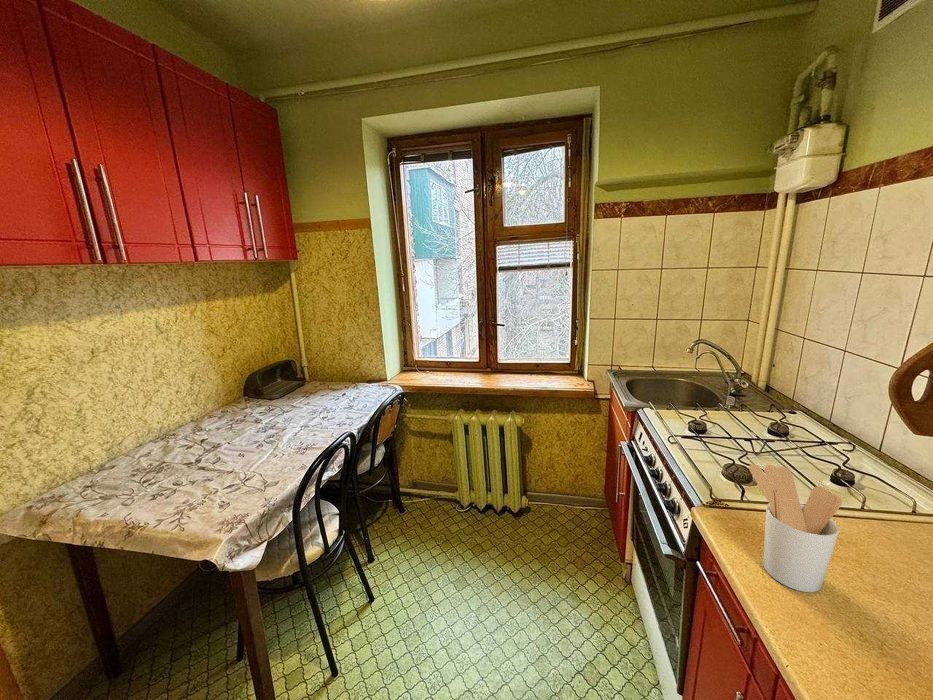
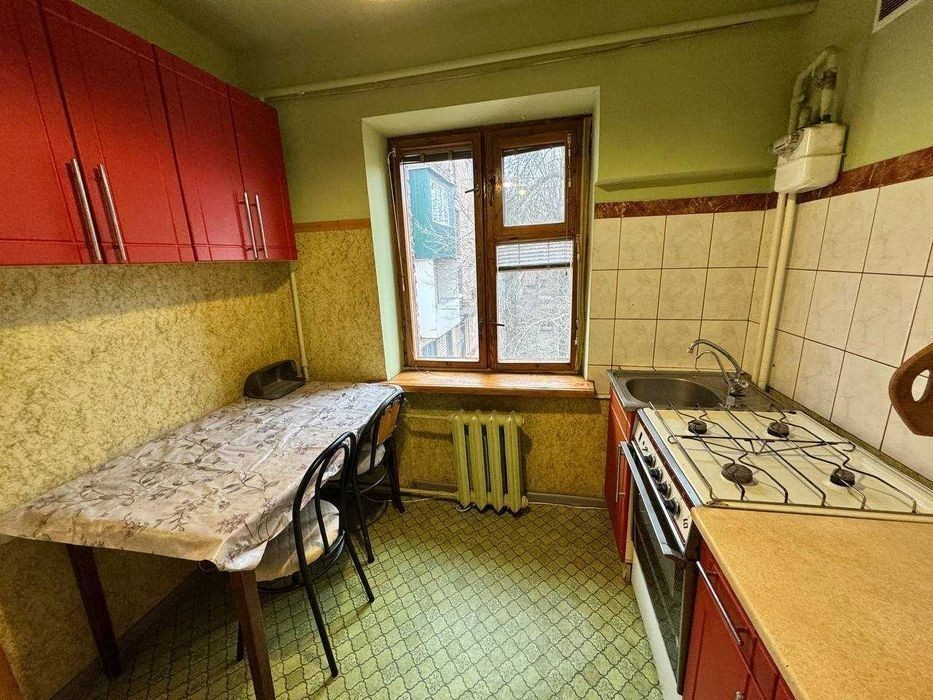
- utensil holder [748,463,843,593]
